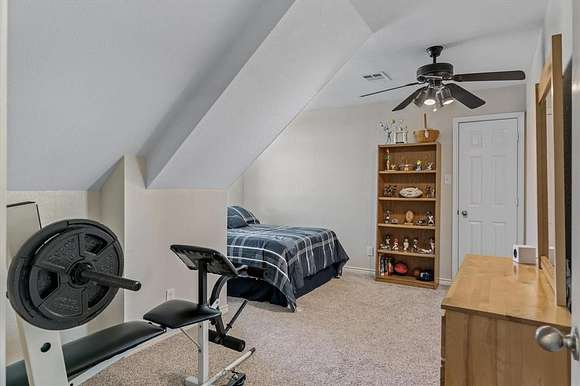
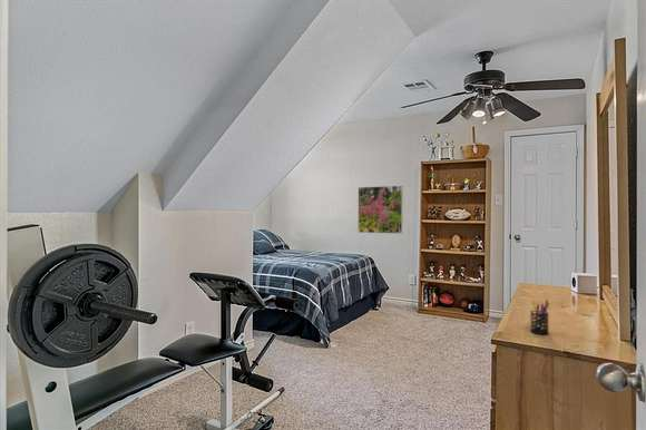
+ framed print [358,185,404,235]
+ pen holder [529,299,551,335]
